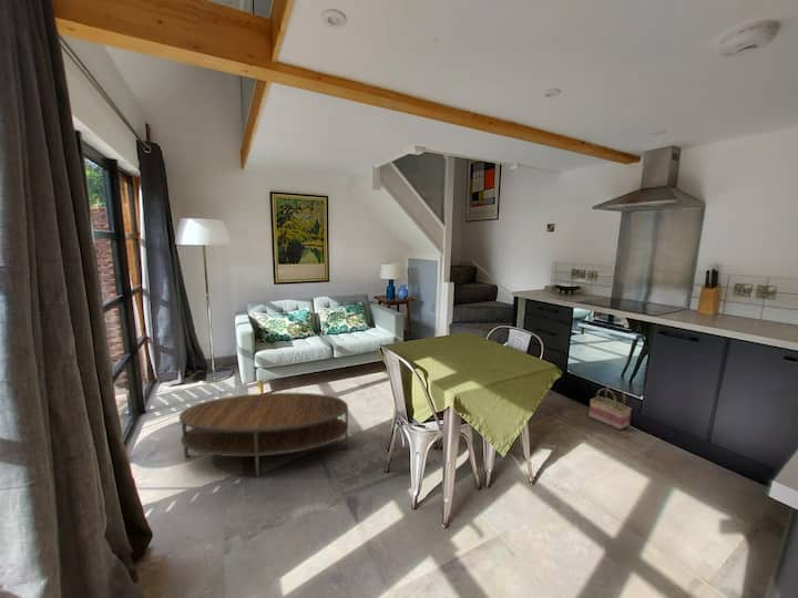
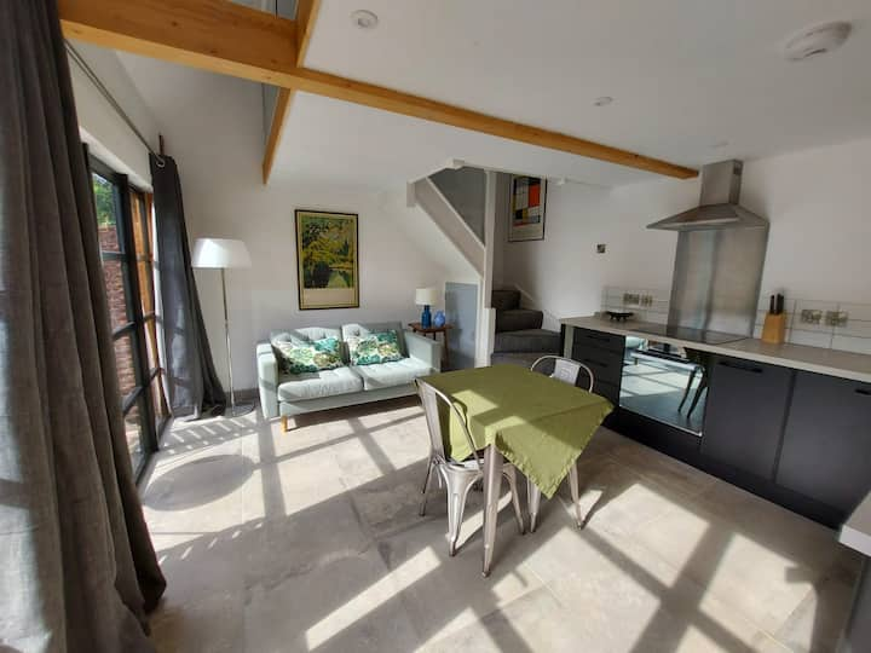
- coffee table [178,392,349,477]
- basket [587,384,633,431]
